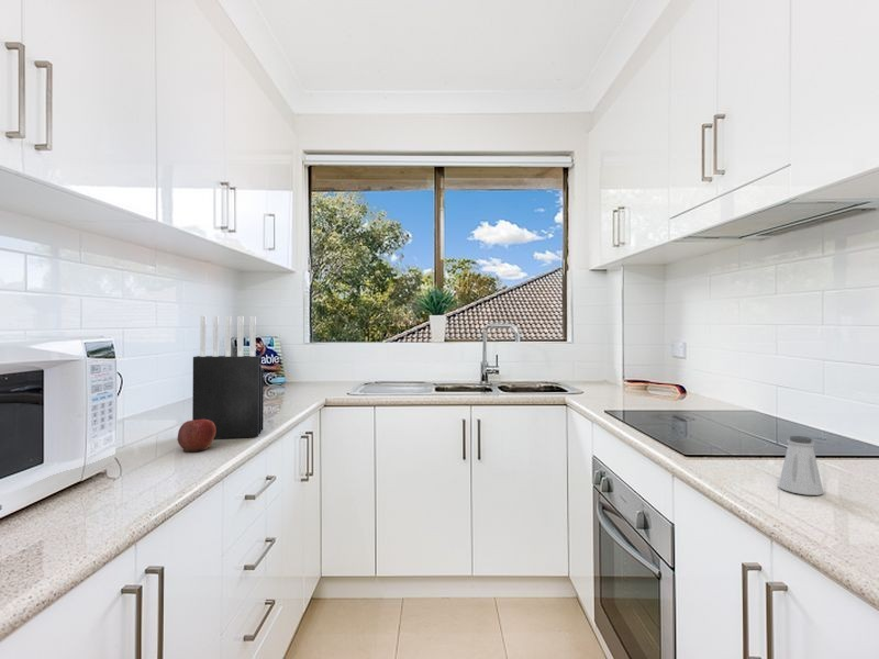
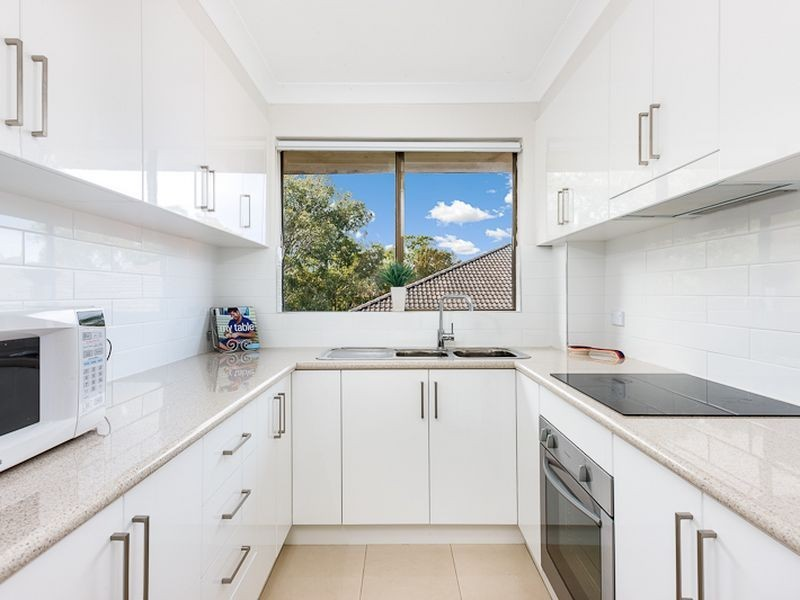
- apple [177,420,216,453]
- saltshaker [778,435,824,496]
- knife block [191,315,265,439]
